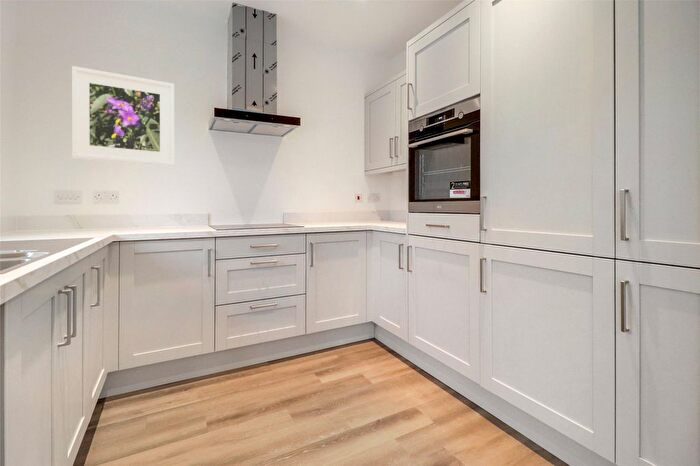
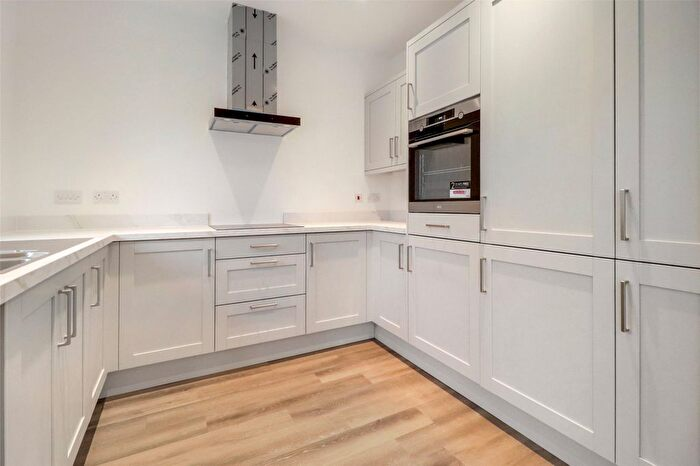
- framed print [71,65,175,167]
